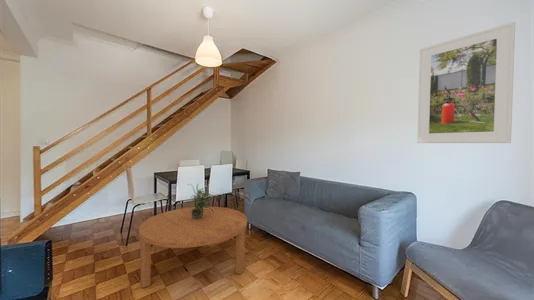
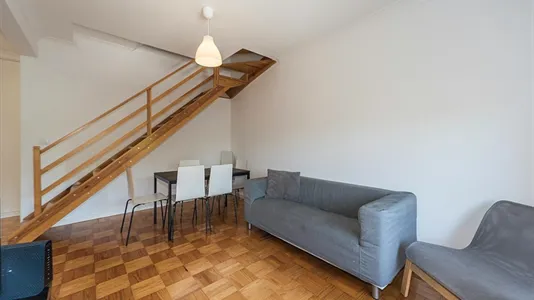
- coffee table [138,206,248,289]
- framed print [416,21,516,144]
- potted plant [186,182,216,219]
